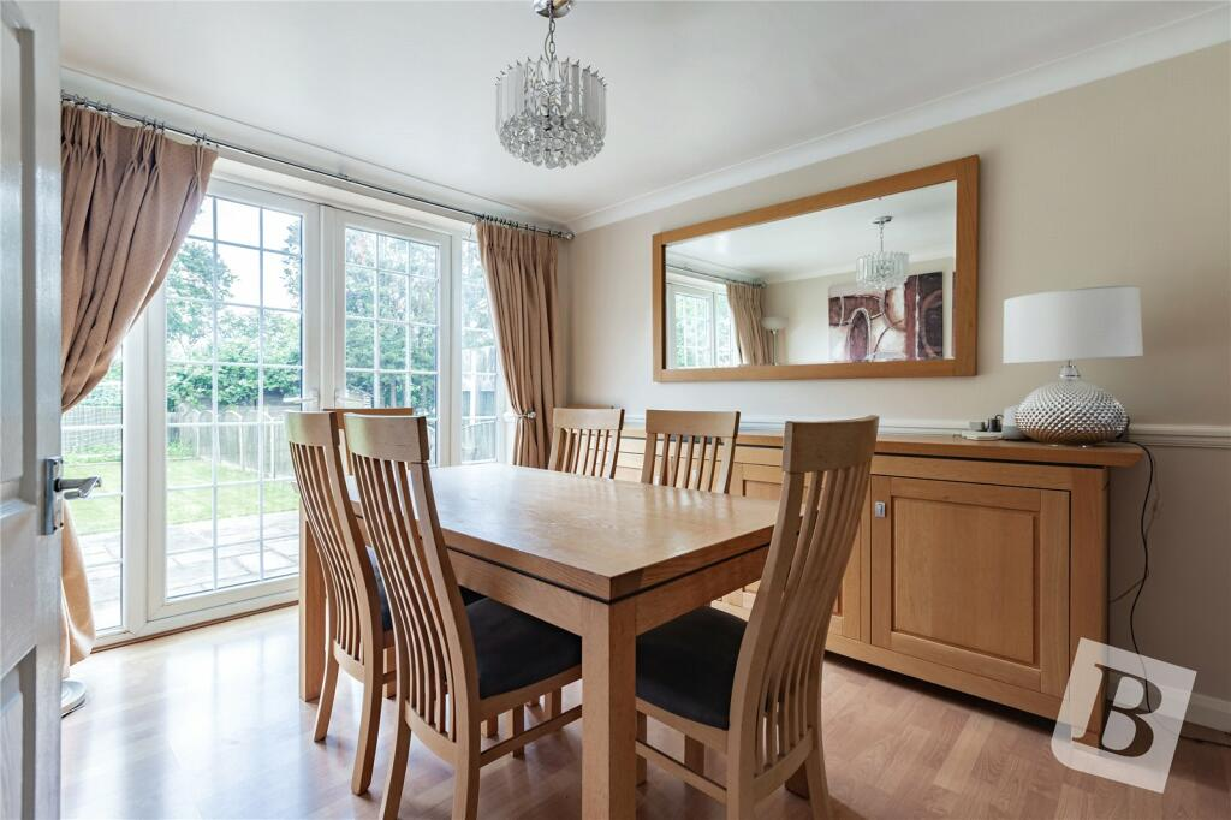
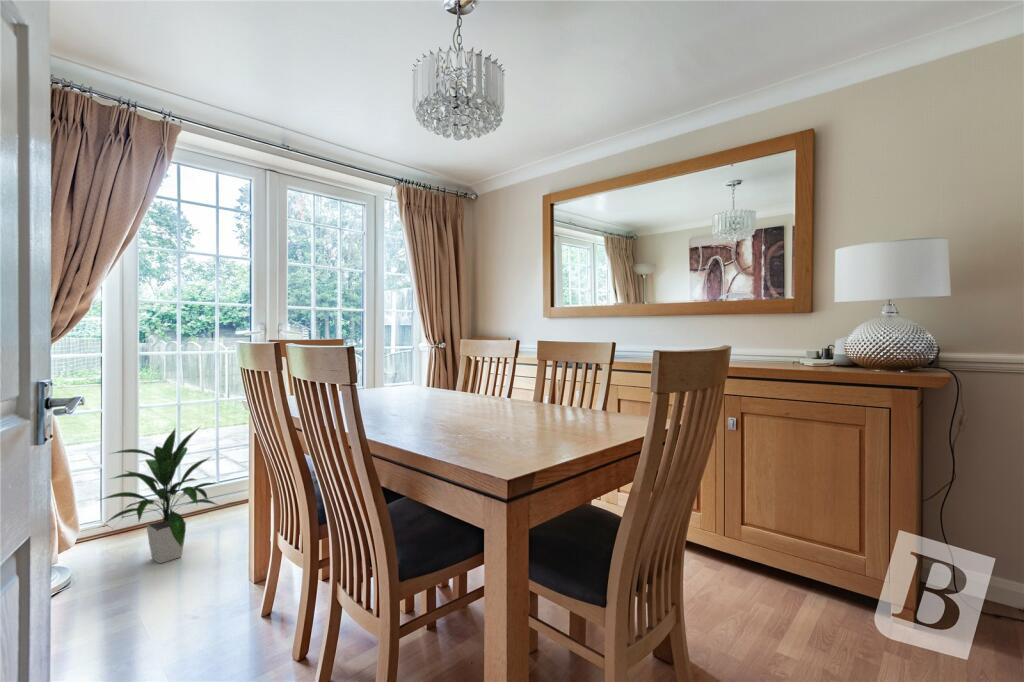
+ indoor plant [96,426,219,564]
